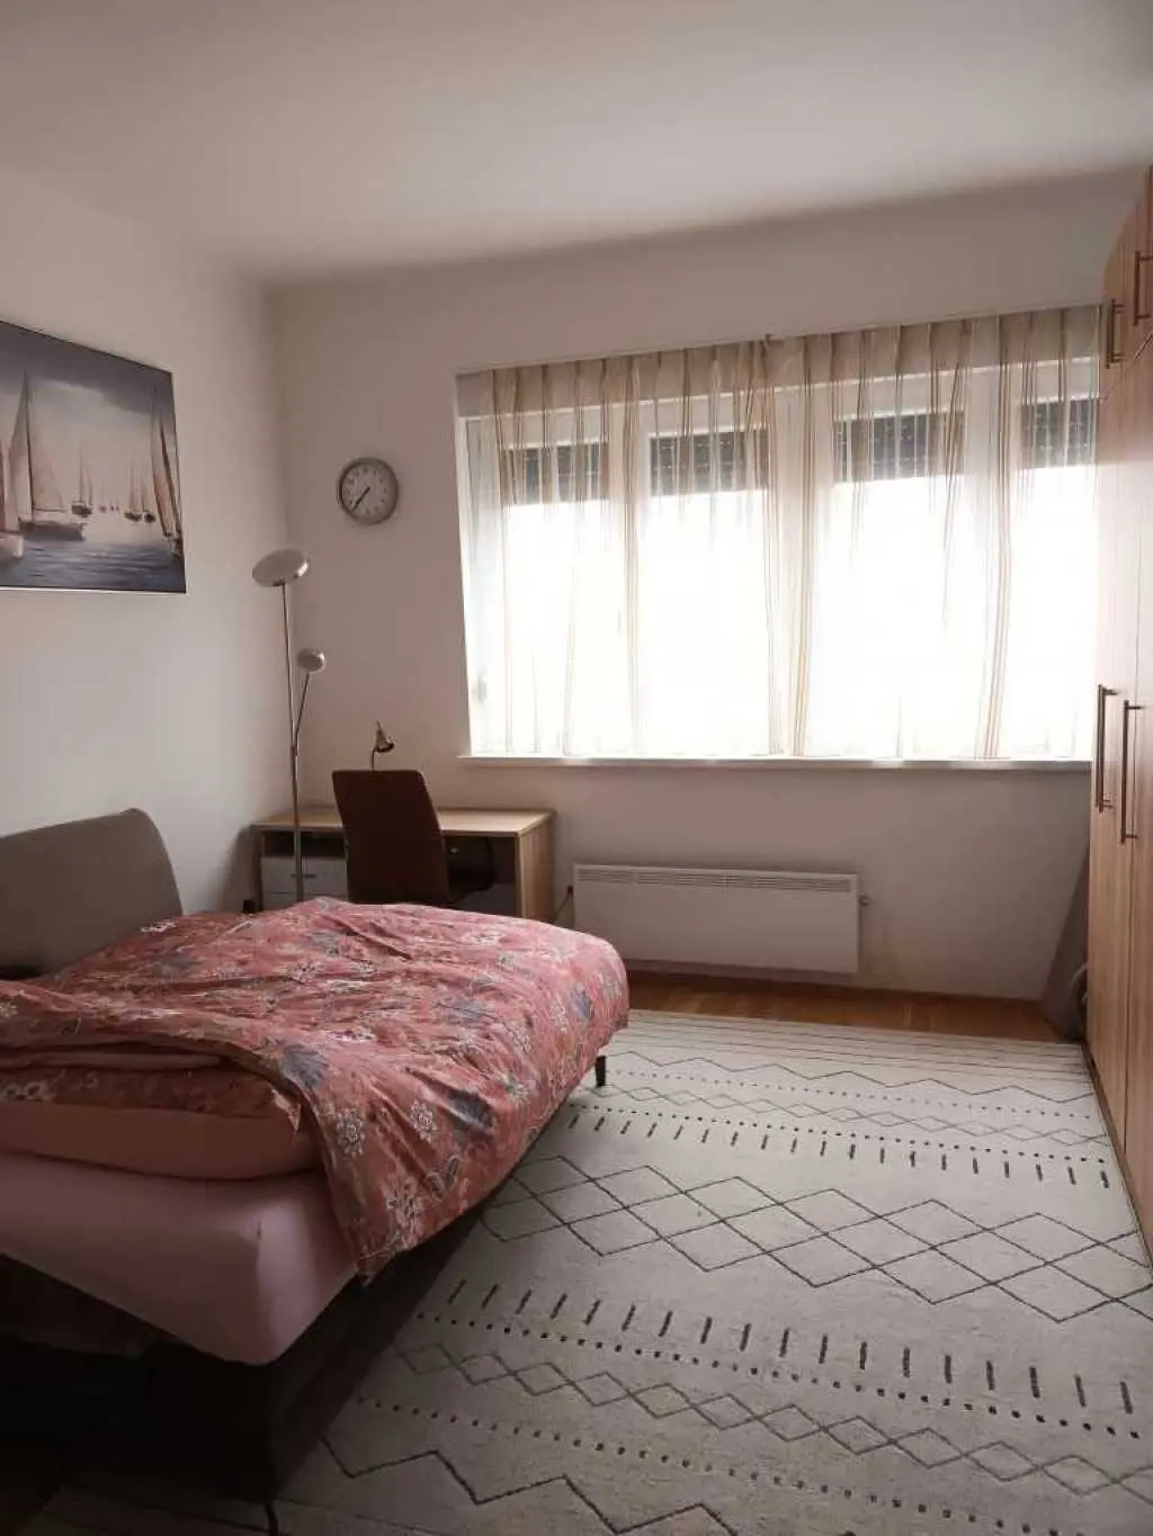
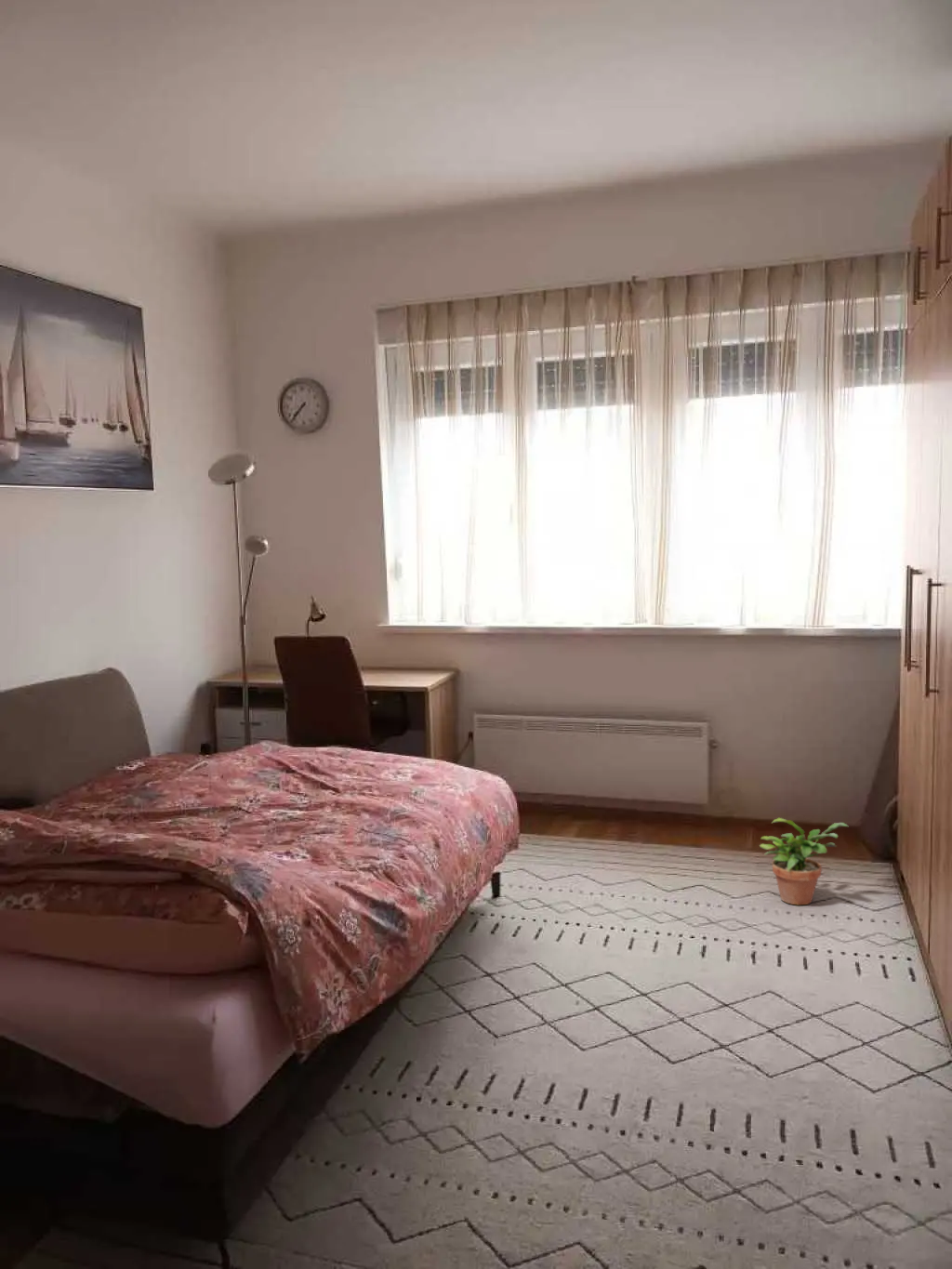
+ potted plant [759,817,849,905]
